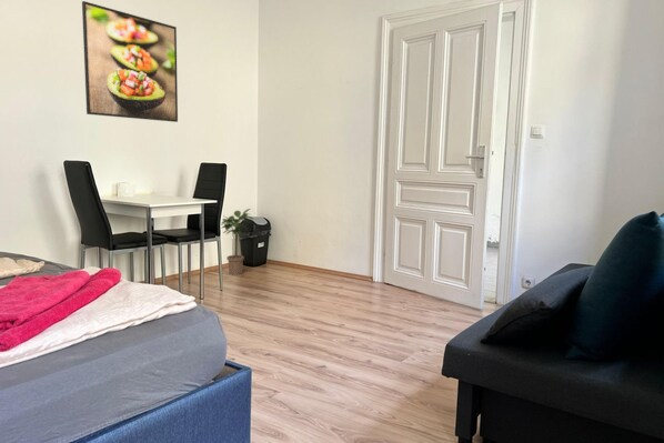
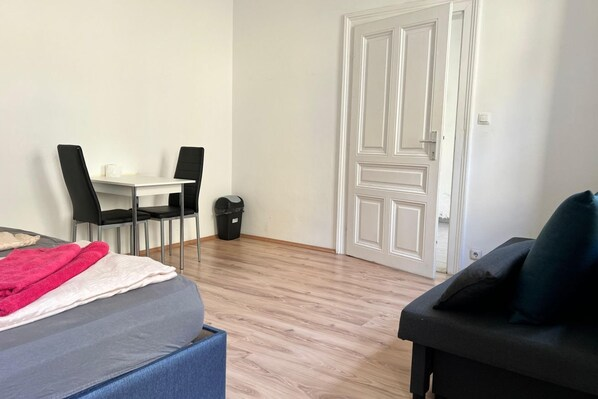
- potted plant [221,208,255,276]
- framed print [81,0,179,123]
